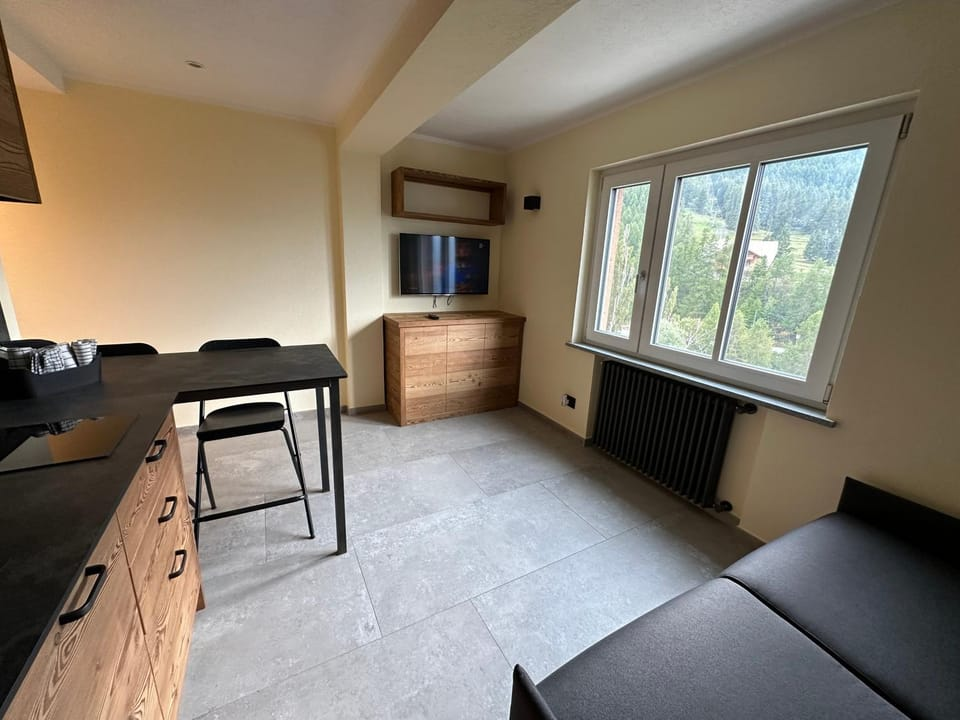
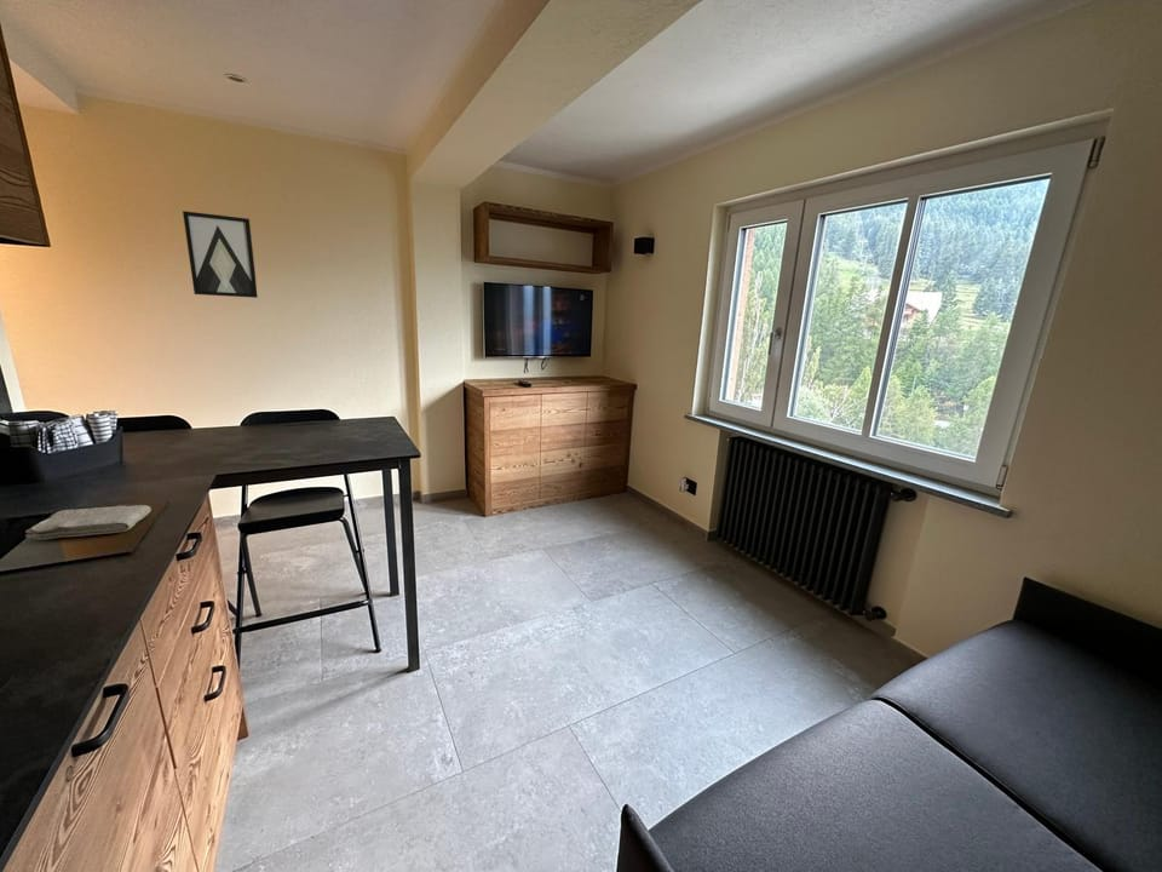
+ washcloth [24,504,153,540]
+ wall art [182,210,259,299]
